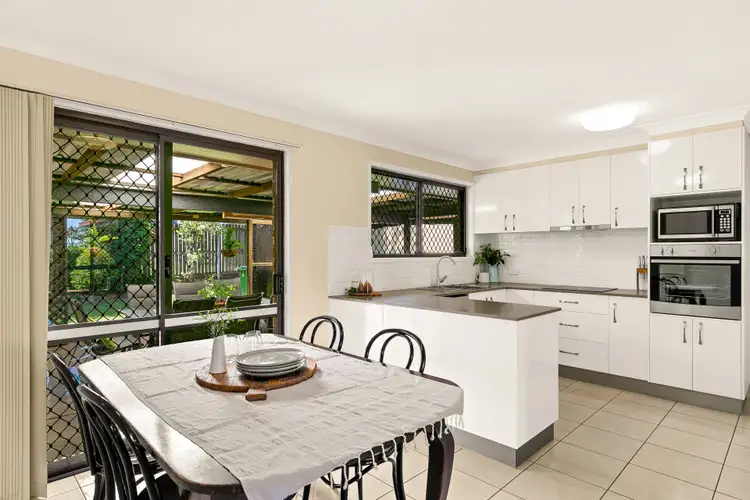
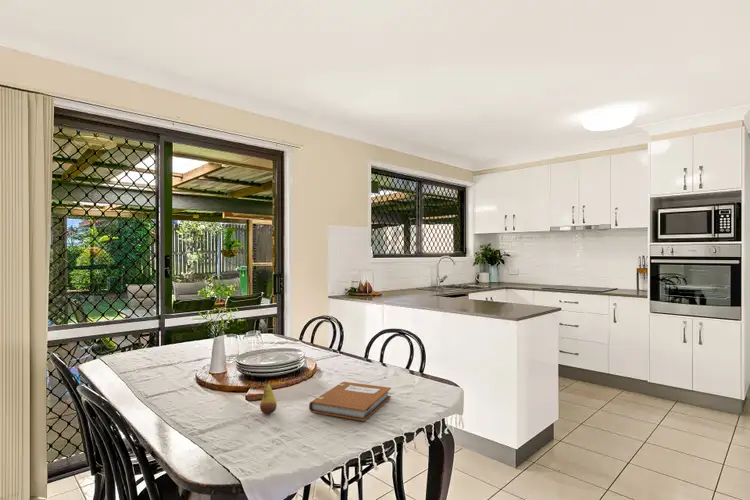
+ notebook [308,381,392,422]
+ fruit [259,378,278,415]
